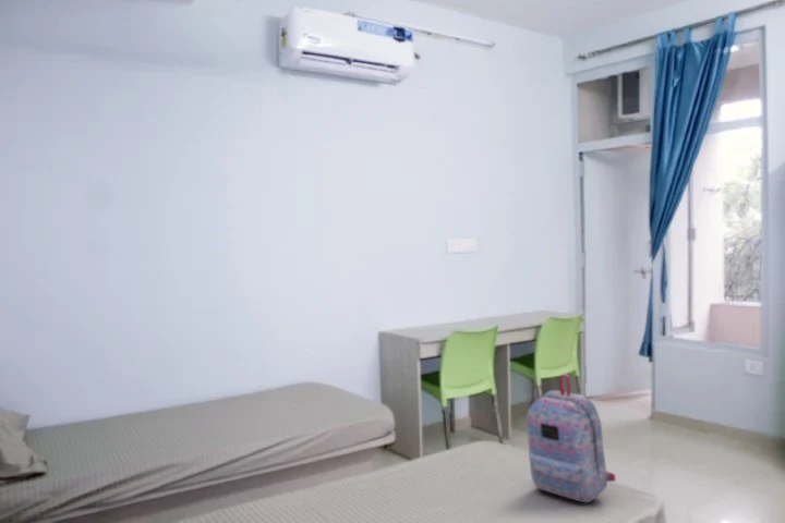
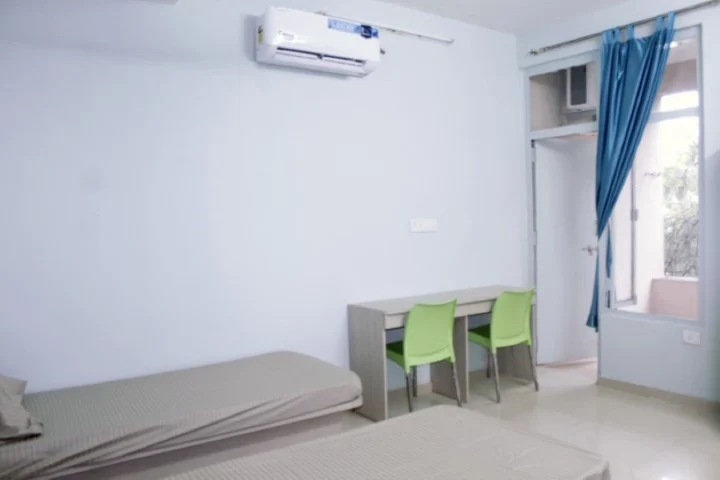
- backpack [526,373,617,503]
